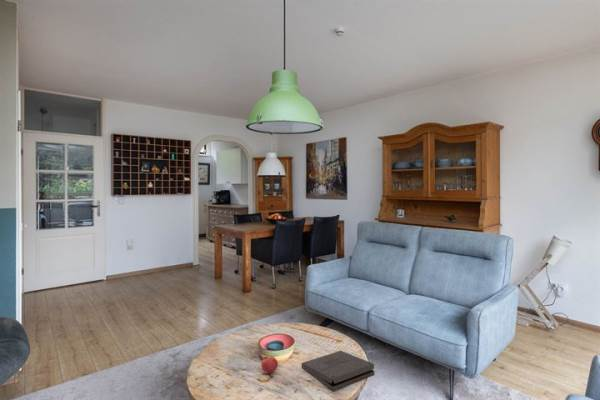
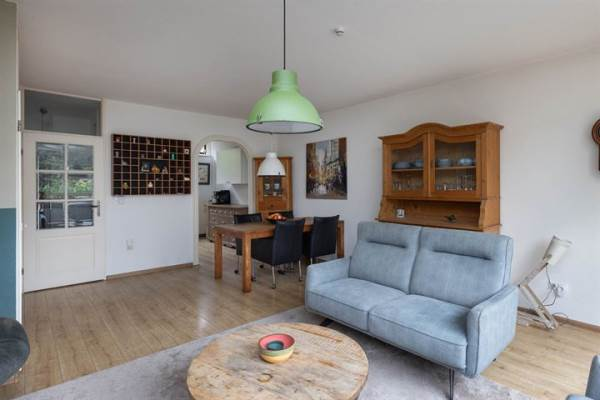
- pizza box [301,350,376,392]
- pomegranate [260,355,279,374]
